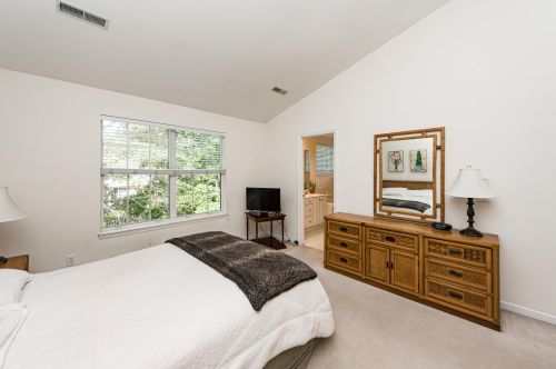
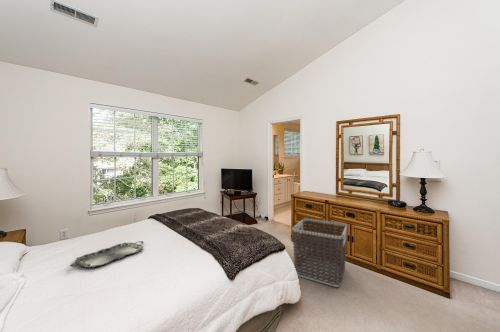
+ serving tray [69,240,144,268]
+ clothes hamper [291,217,348,288]
